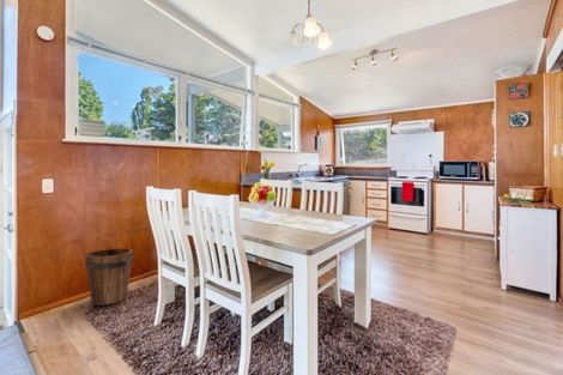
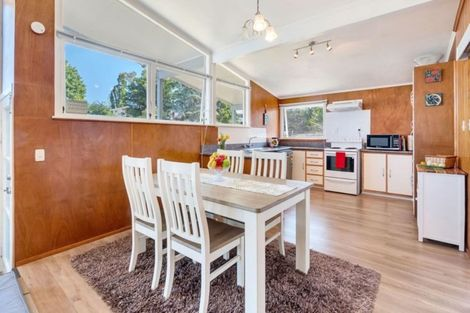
- bucket [84,248,134,307]
